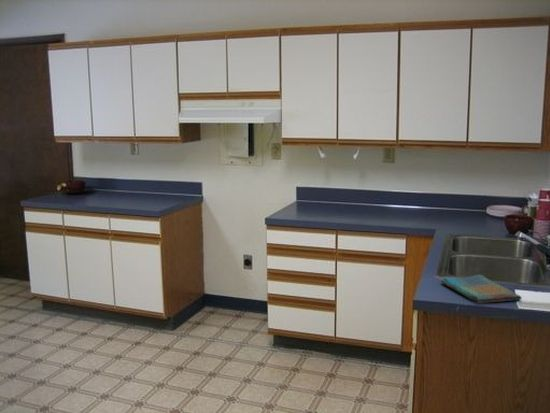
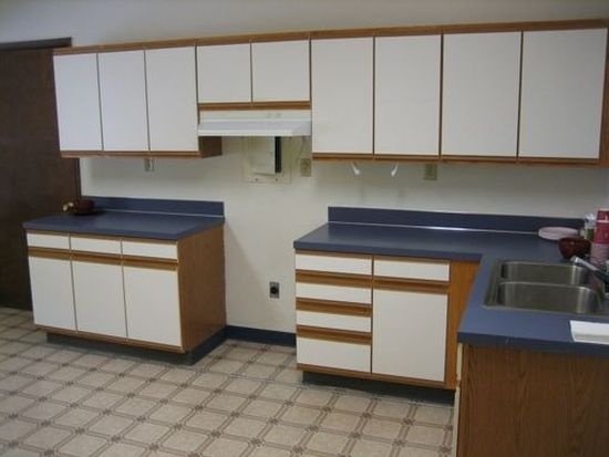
- dish towel [440,274,523,304]
